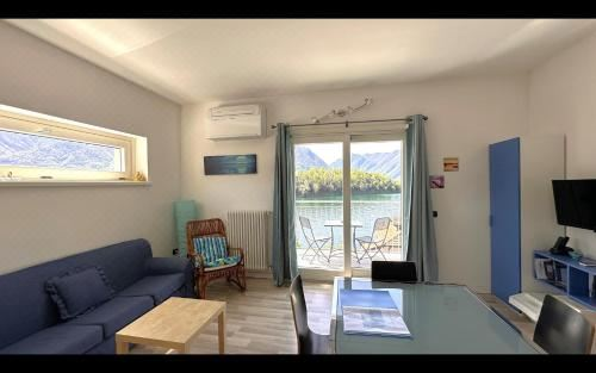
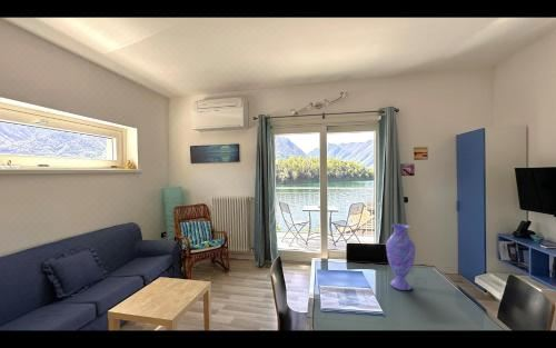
+ vase [385,222,417,291]
